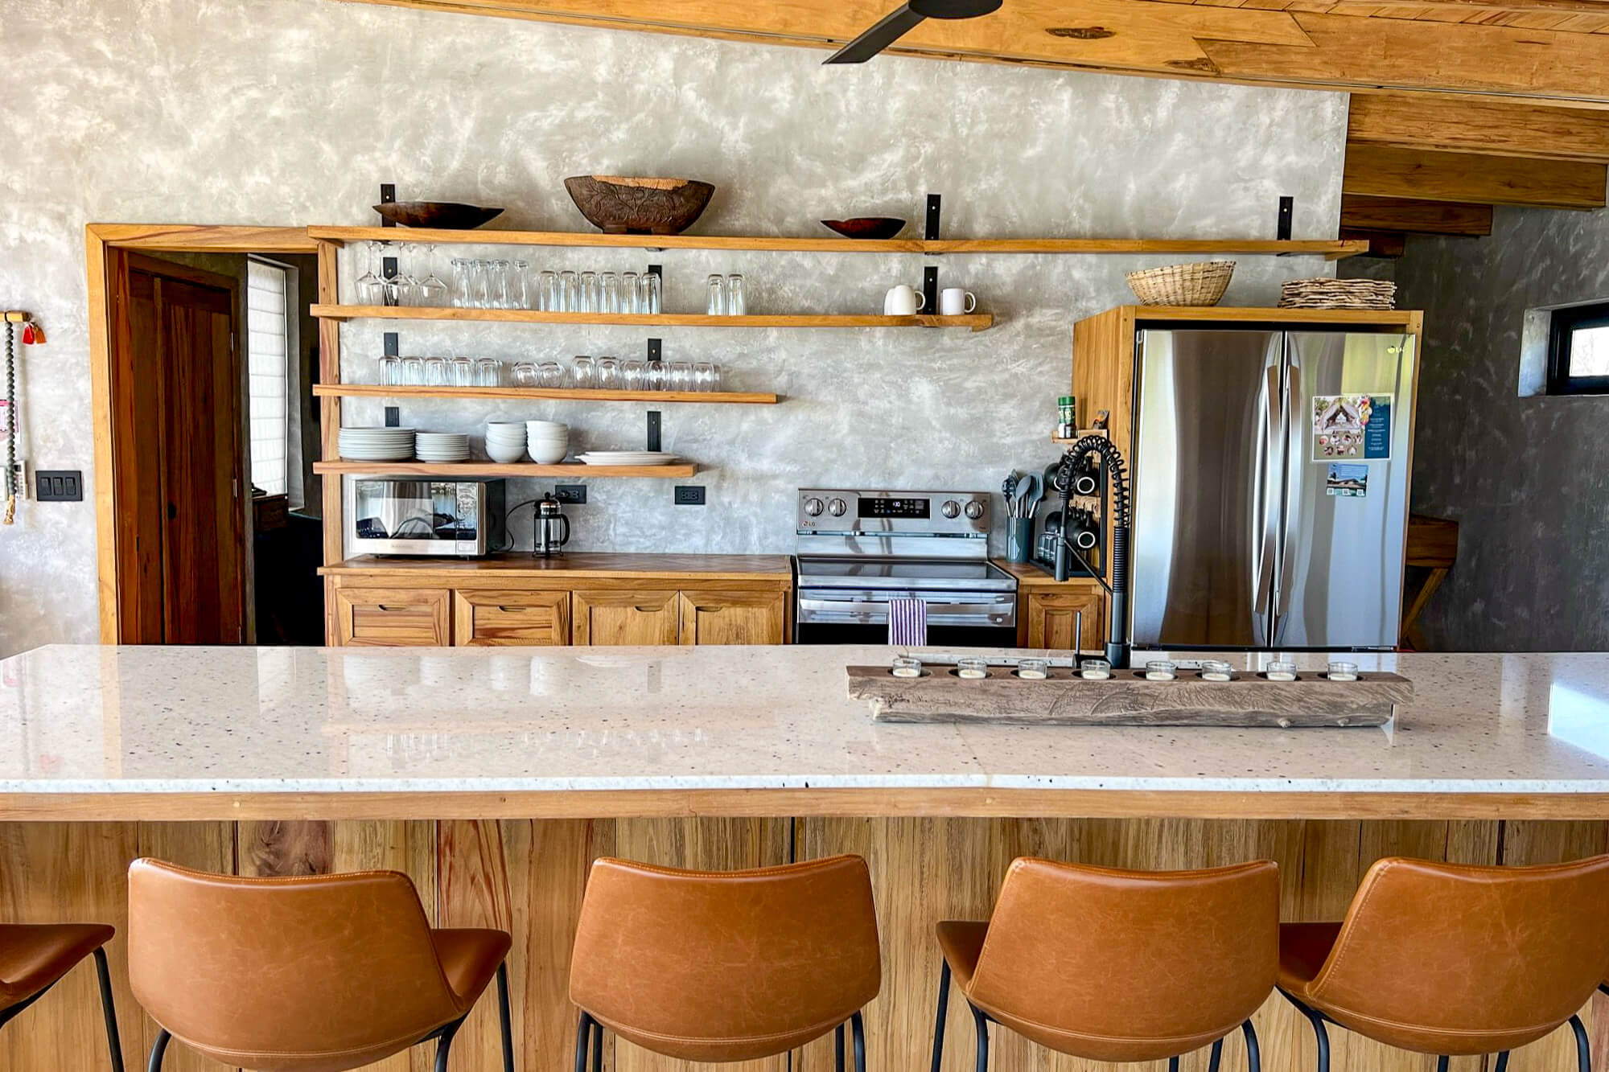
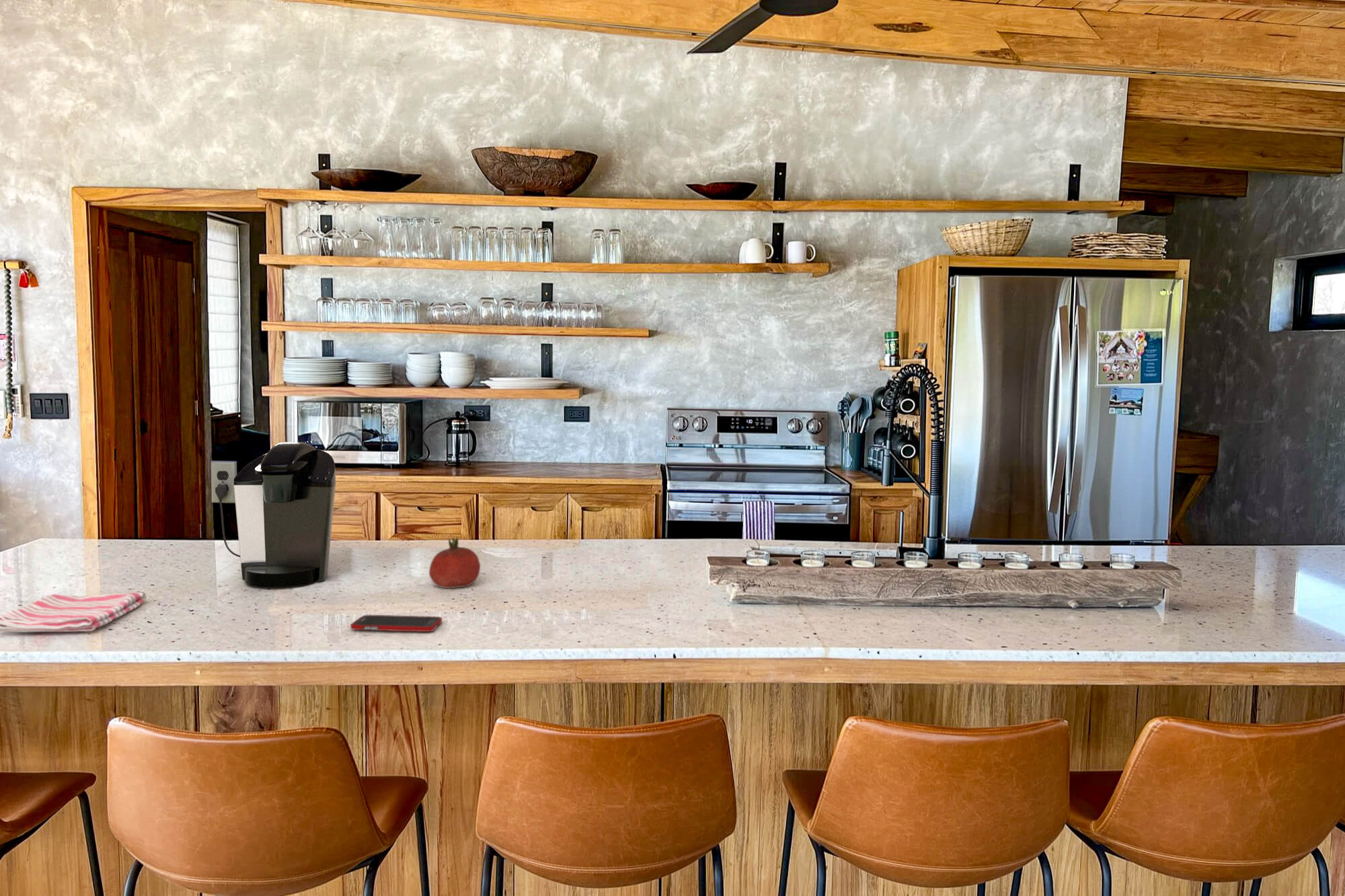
+ dish towel [0,592,147,633]
+ cell phone [350,614,443,633]
+ fruit [428,536,481,589]
+ coffee maker [210,442,337,588]
